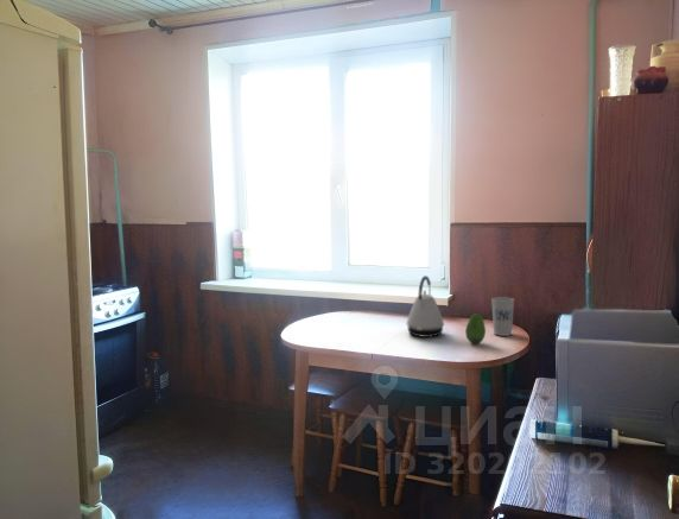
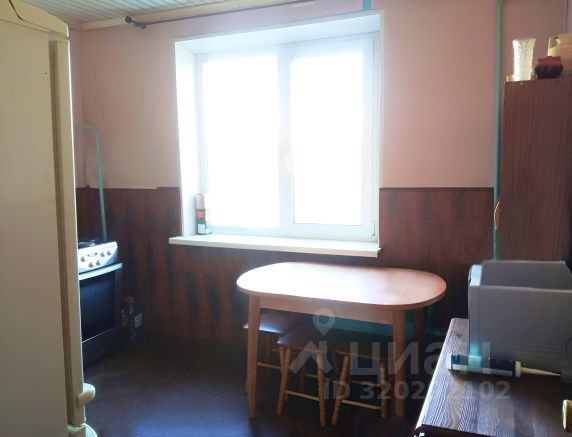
- cup [490,296,515,337]
- kettle [406,274,445,338]
- fruit [464,312,487,344]
